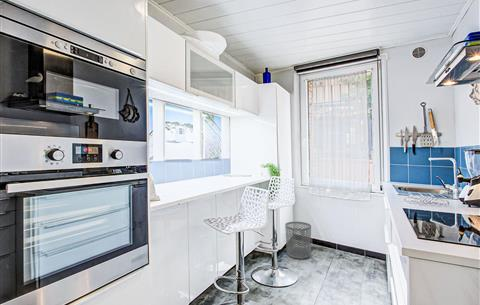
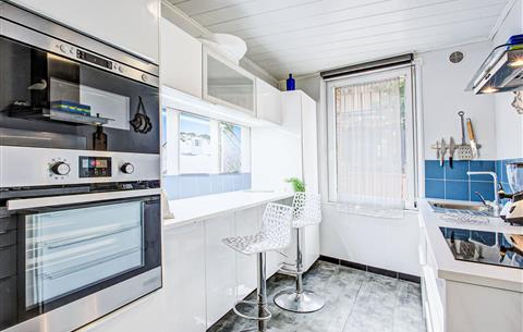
- waste bin [284,221,312,260]
